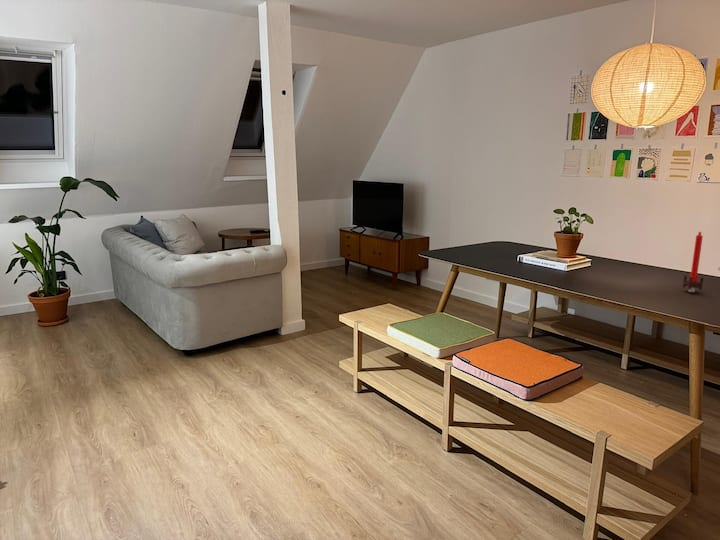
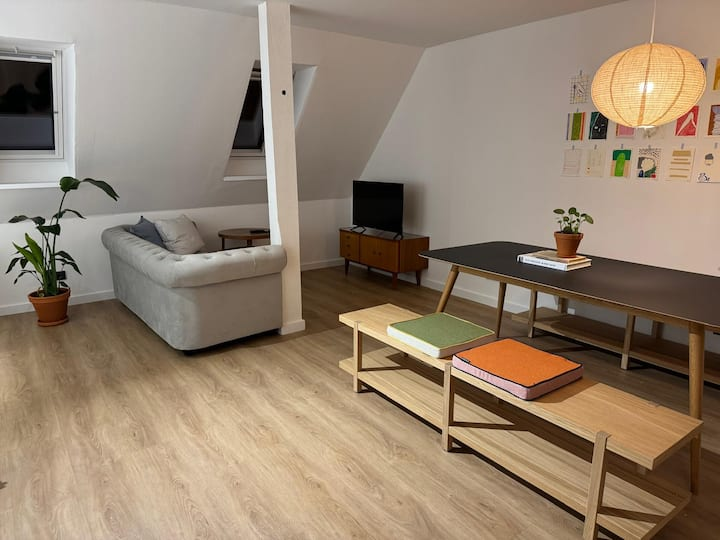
- candle [682,231,704,293]
